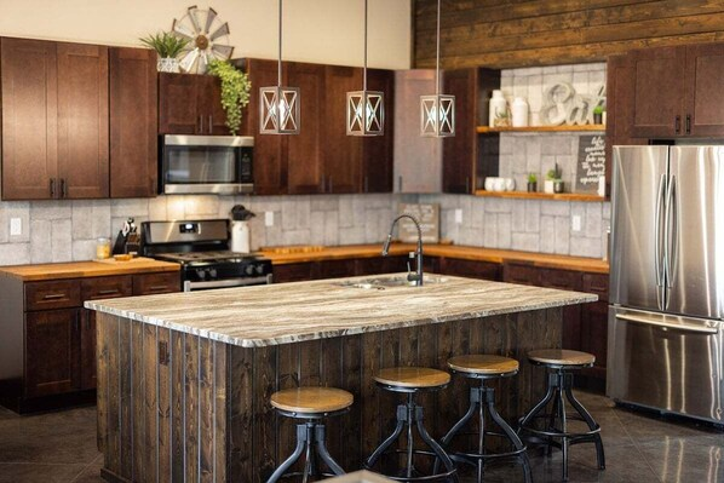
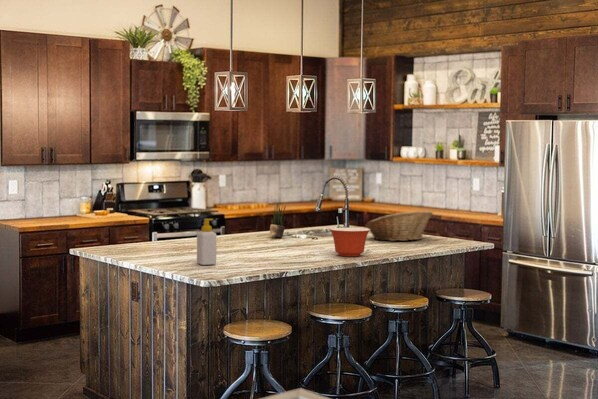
+ soap bottle [196,218,217,266]
+ fruit basket [365,210,434,242]
+ potted plant [269,202,287,239]
+ mixing bowl [328,227,370,257]
